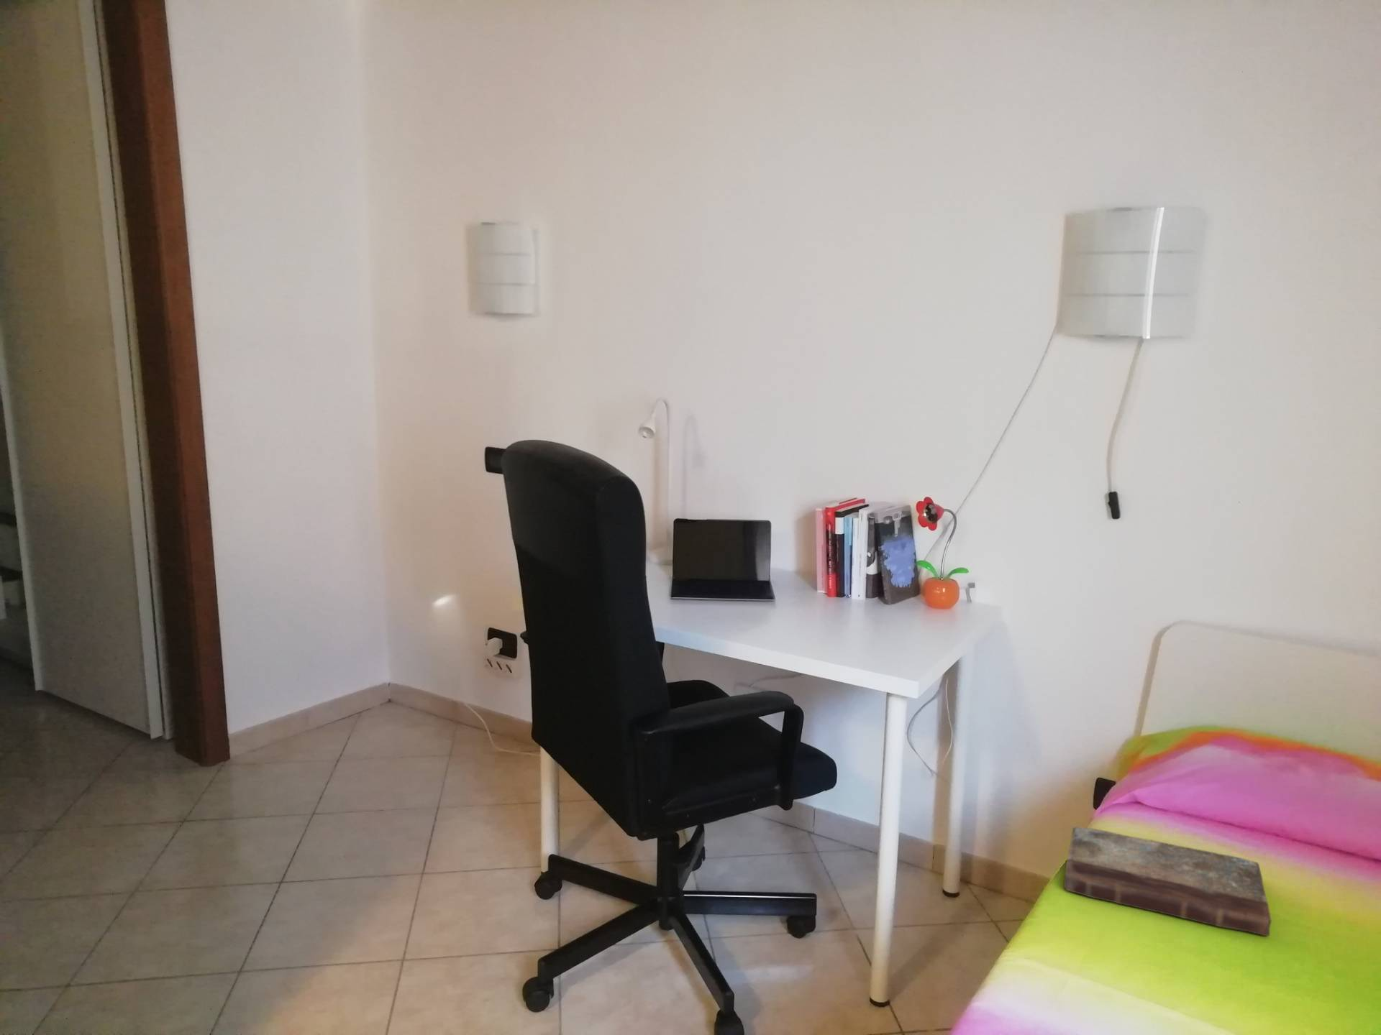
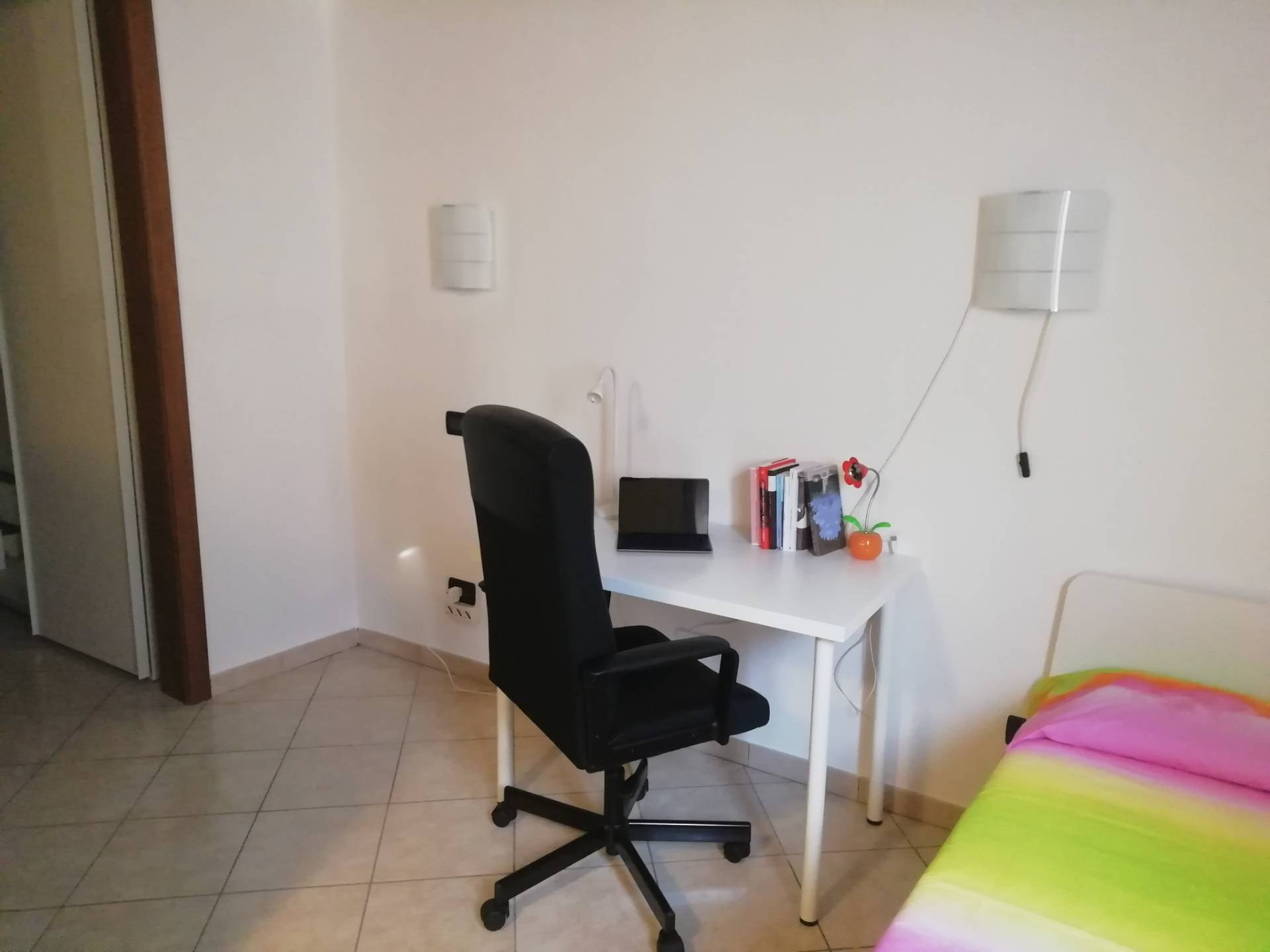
- book [1063,826,1272,936]
